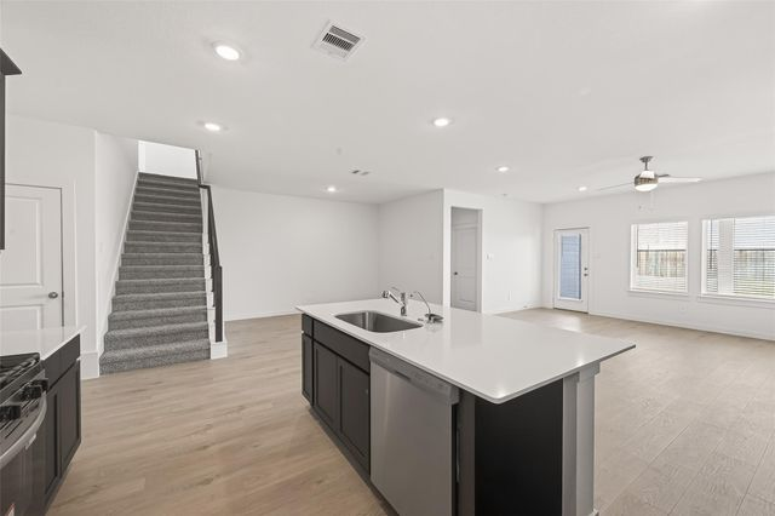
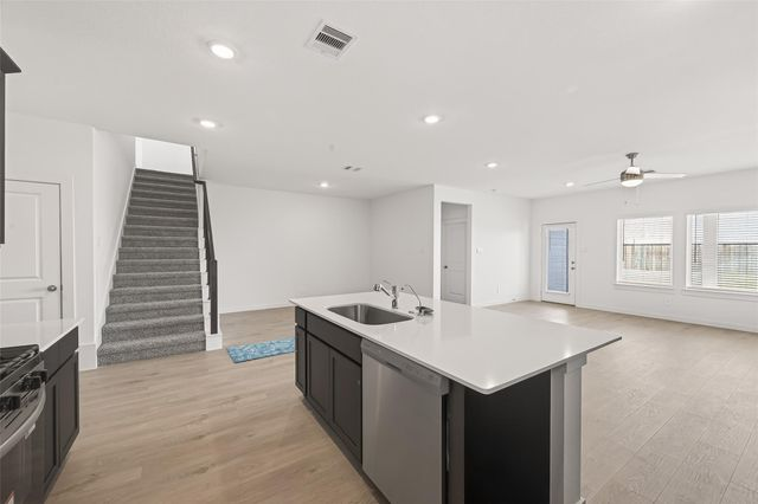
+ rug [225,336,296,363]
